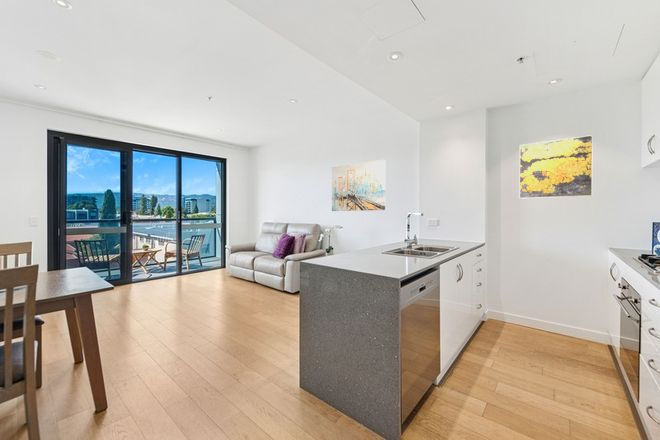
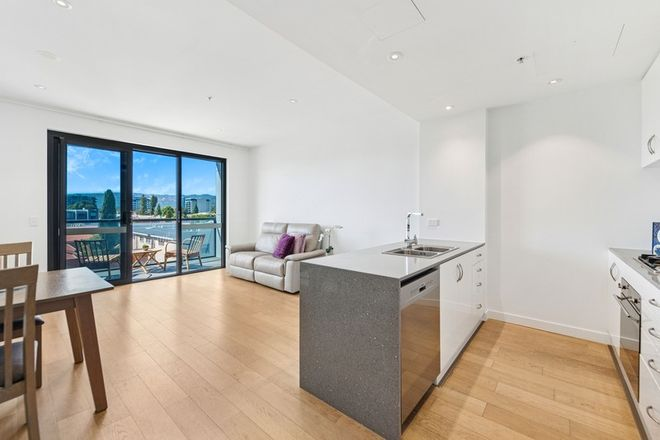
- wall art [331,159,386,212]
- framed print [518,134,594,200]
